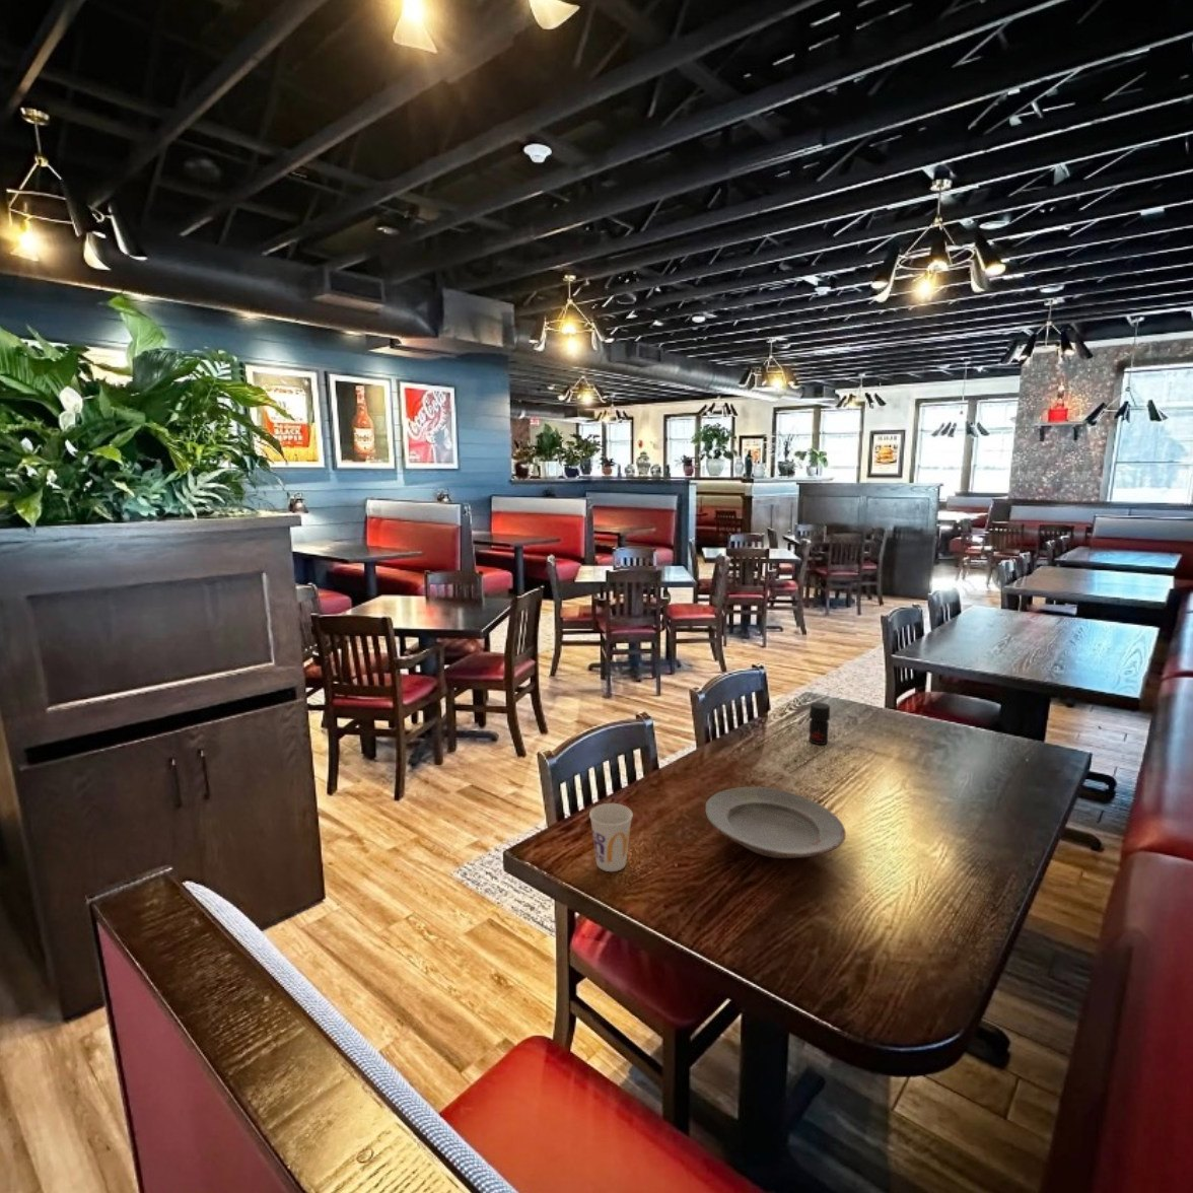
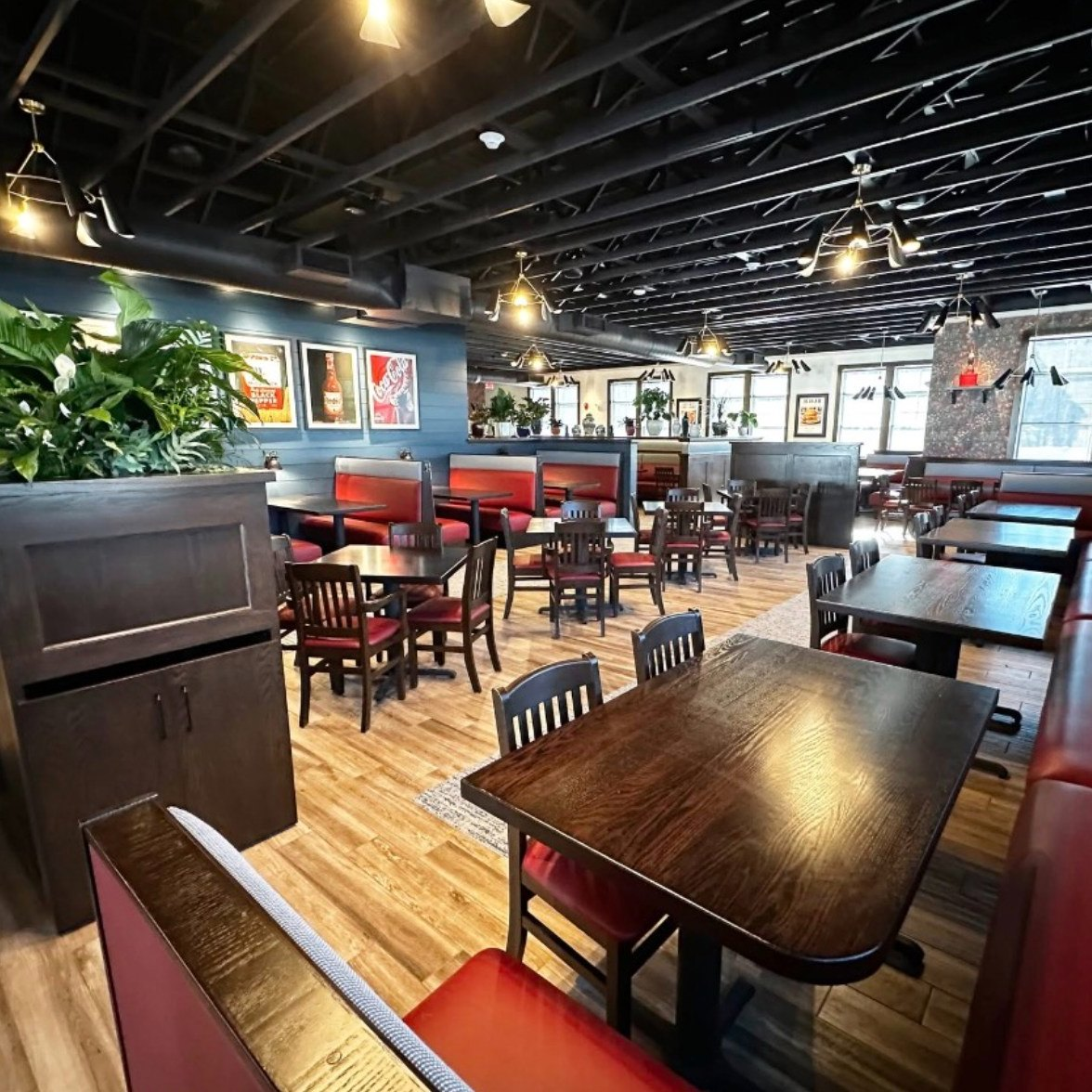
- cup [589,802,634,873]
- jar [807,702,830,745]
- plate [704,787,847,859]
